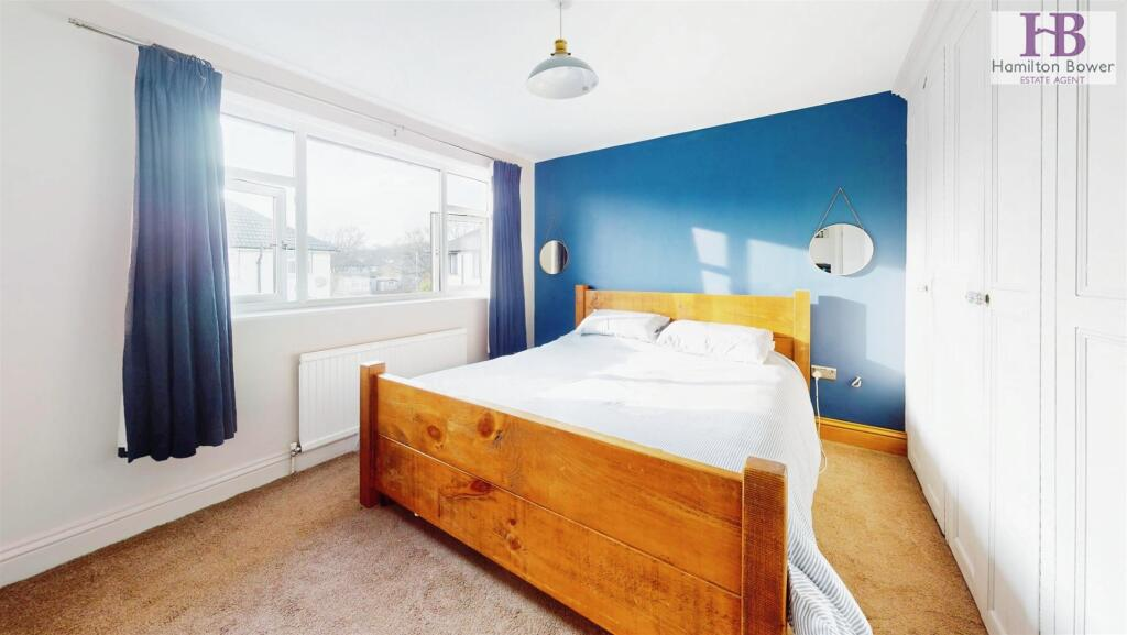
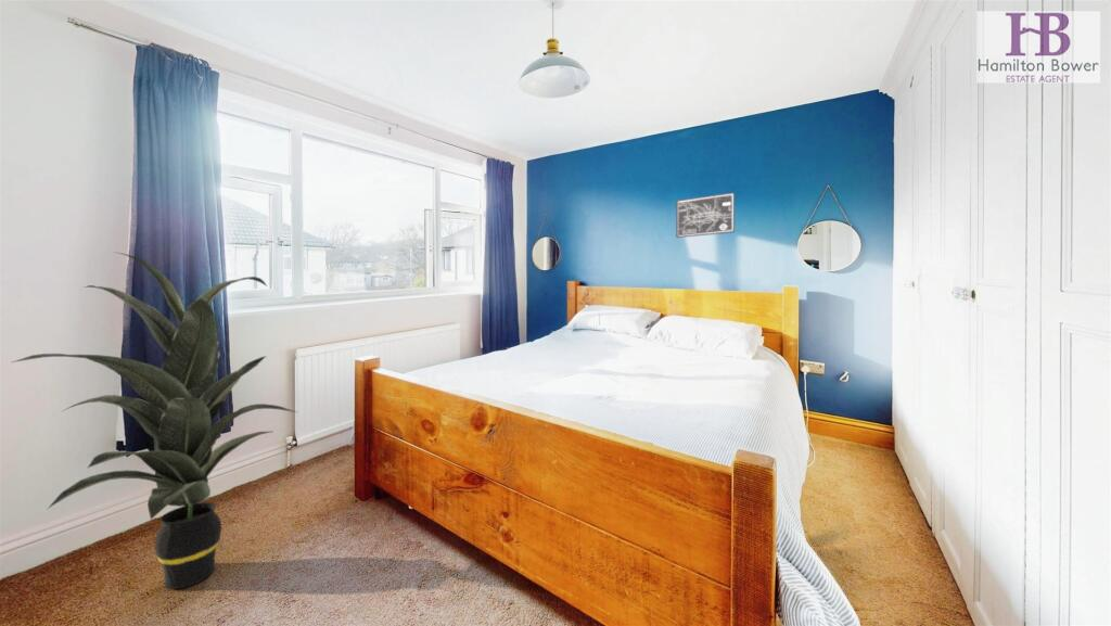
+ indoor plant [11,251,297,590]
+ wall art [675,191,736,239]
